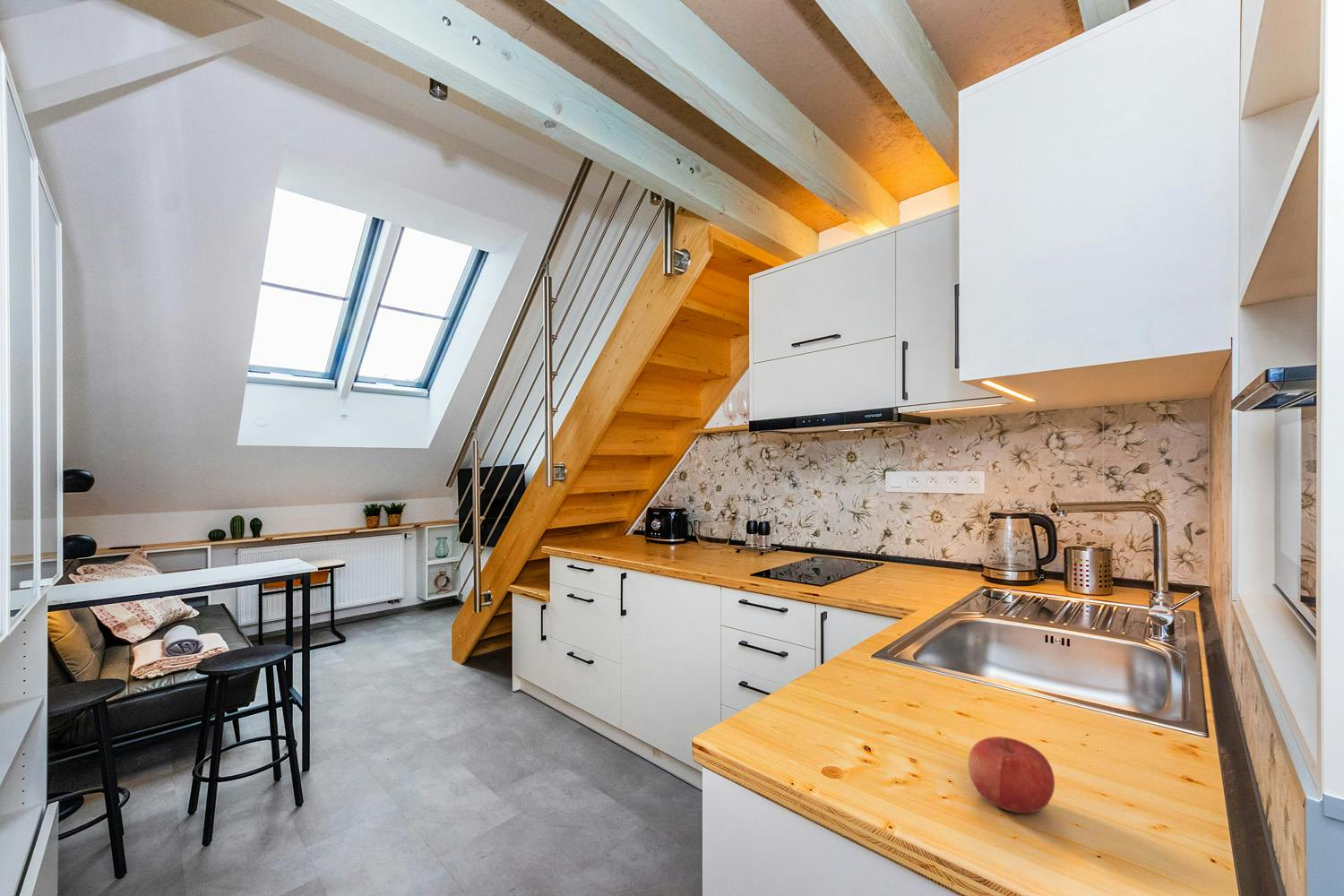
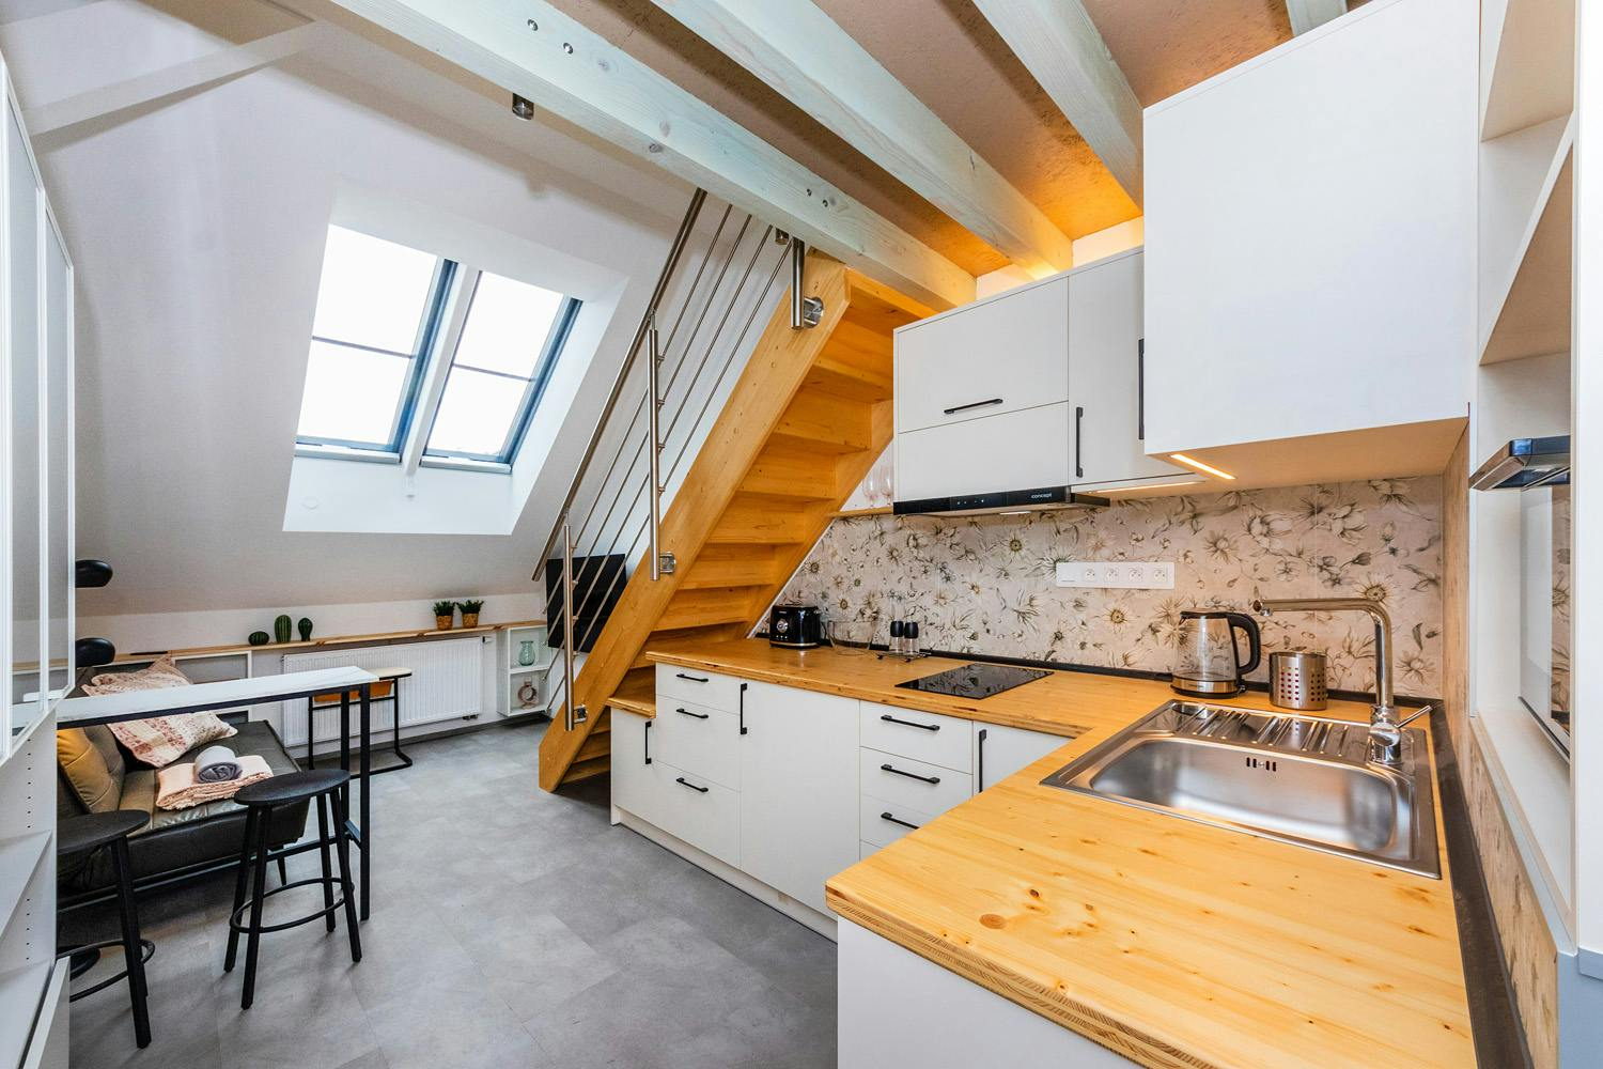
- fruit [967,736,1055,814]
